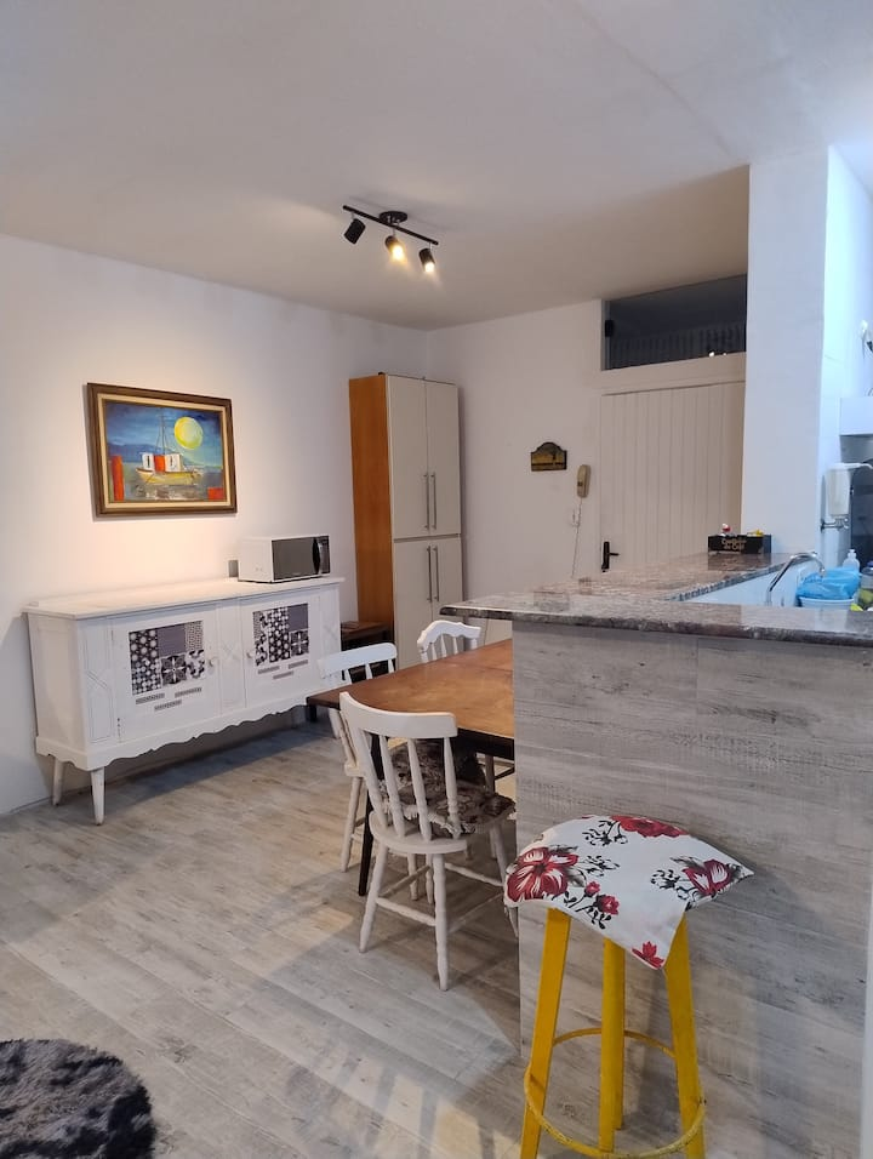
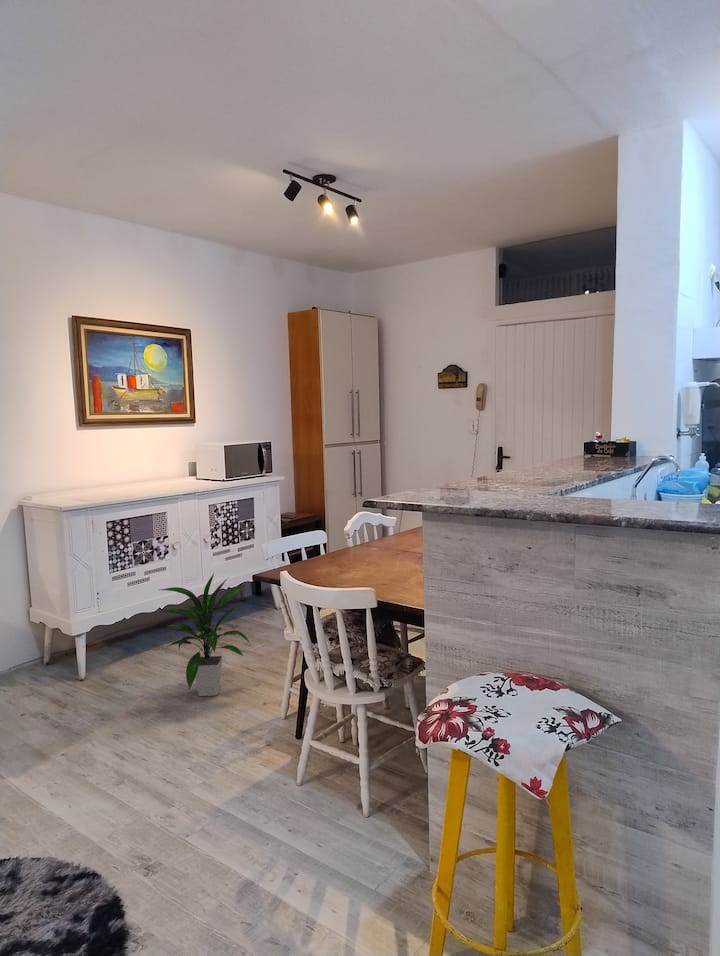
+ indoor plant [159,572,251,697]
